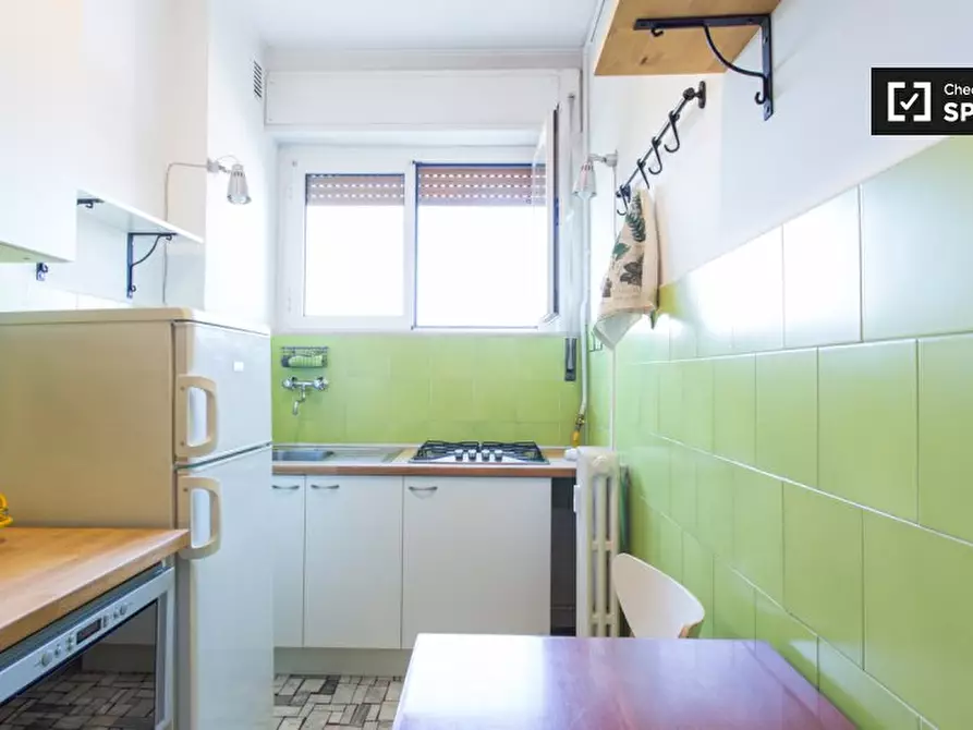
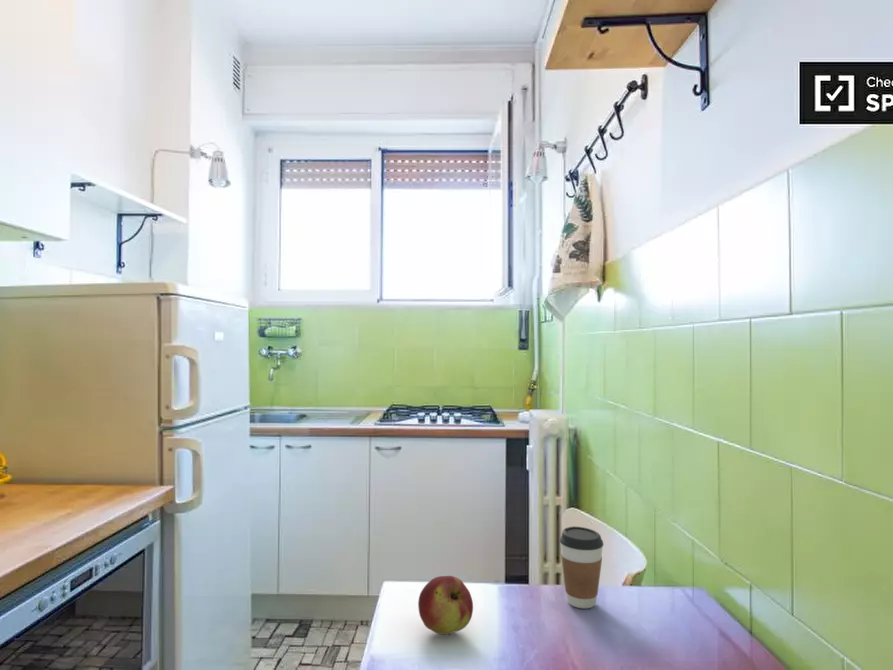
+ apple [417,575,474,636]
+ coffee cup [559,525,604,609]
